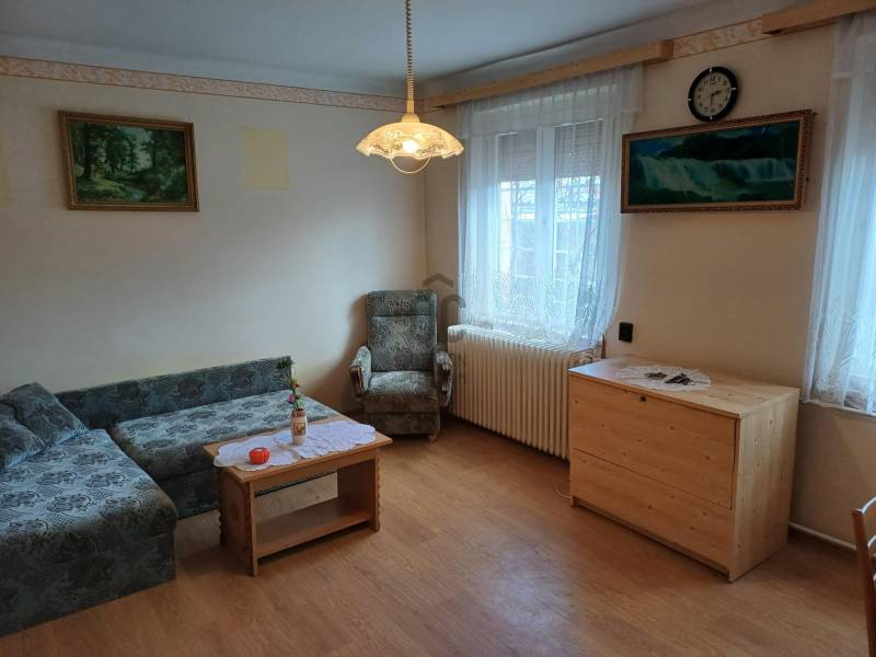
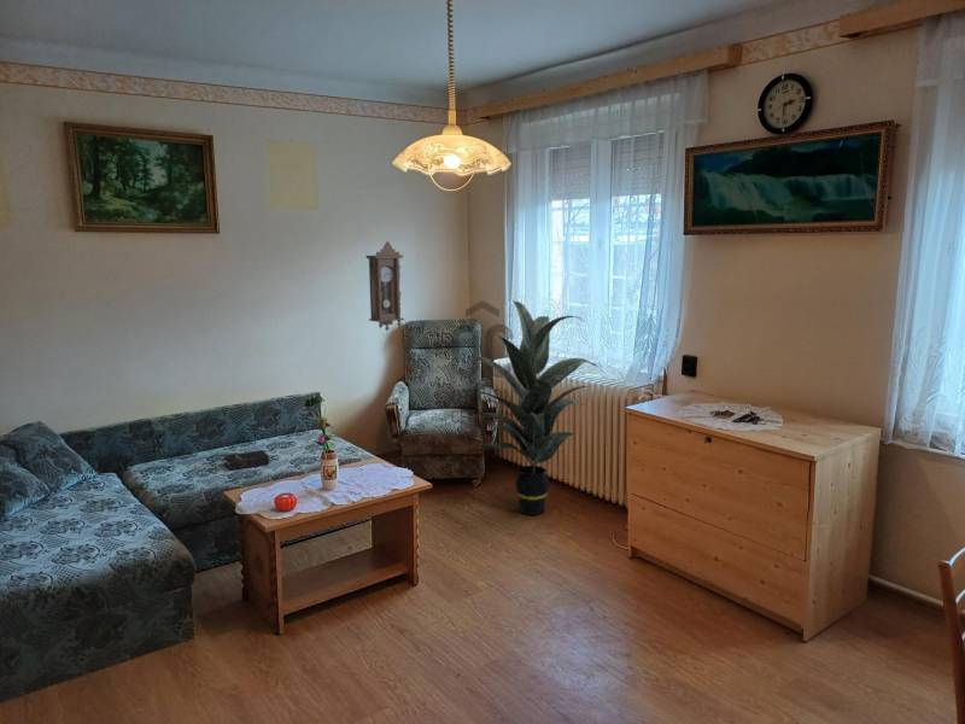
+ hardback book [223,449,270,471]
+ indoor plant [462,299,602,516]
+ pendulum clock [364,240,405,332]
